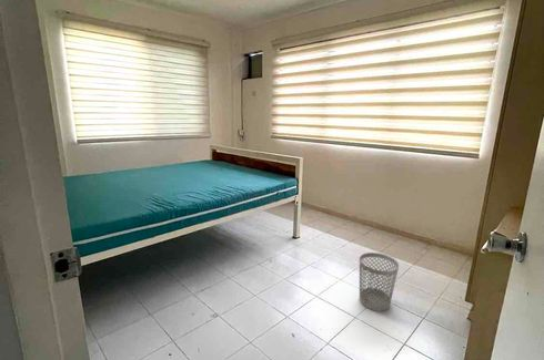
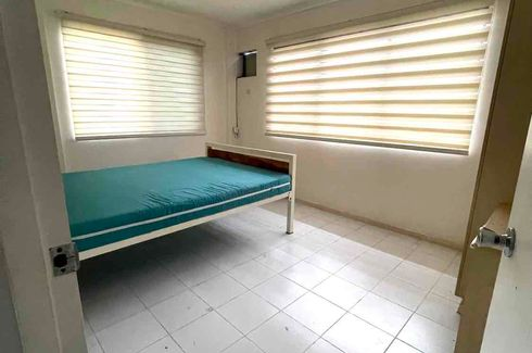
- wastebasket [359,251,400,312]
